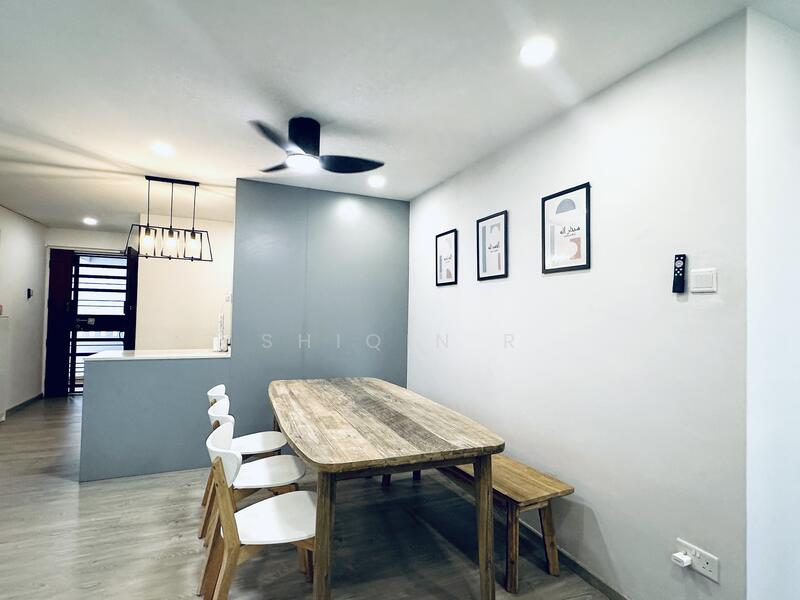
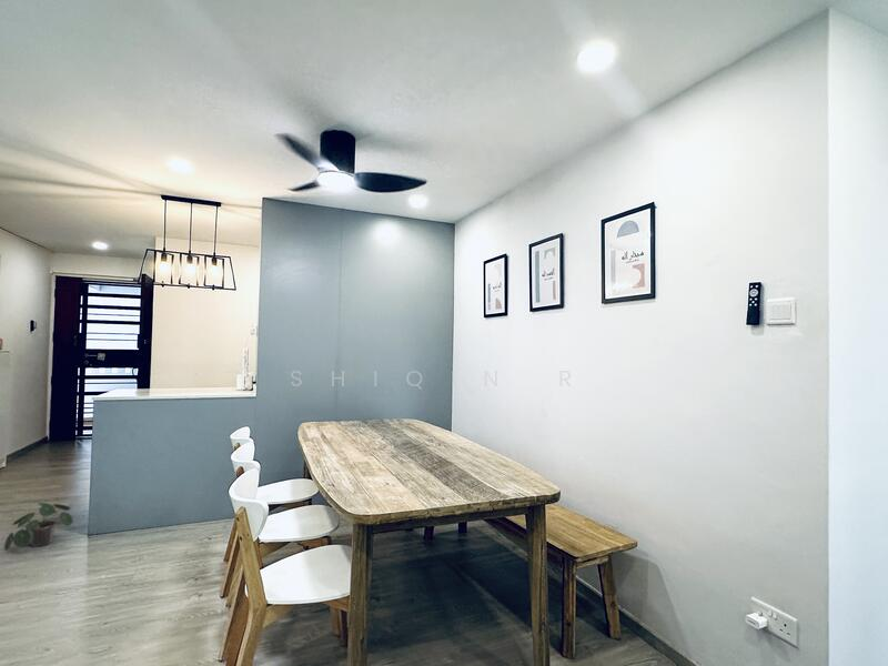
+ potted plant [3,502,73,552]
